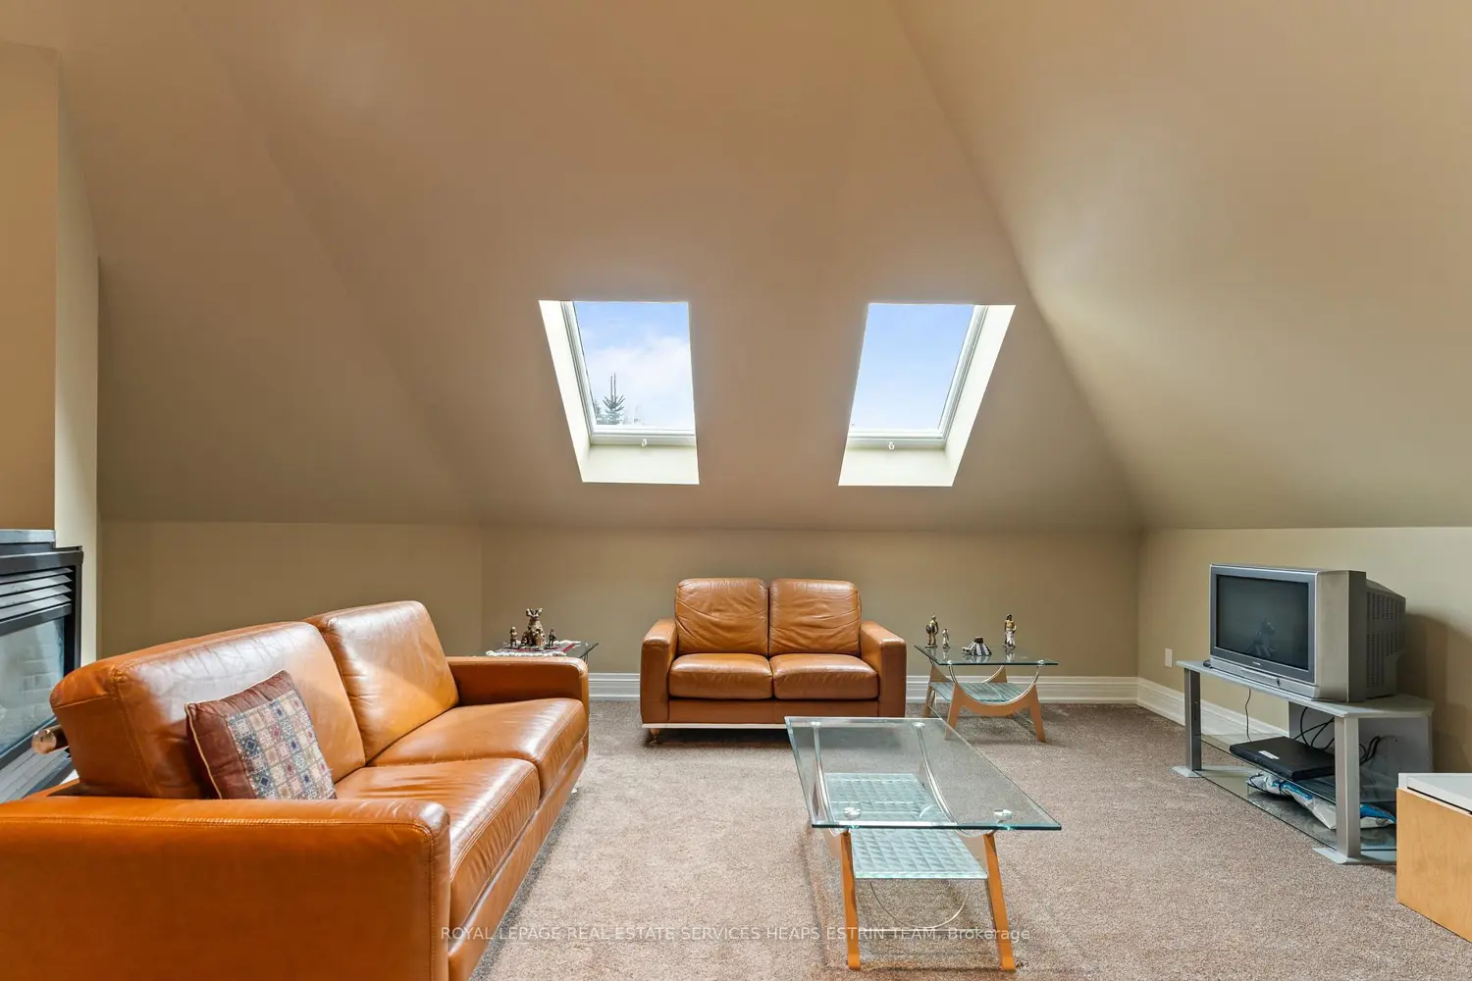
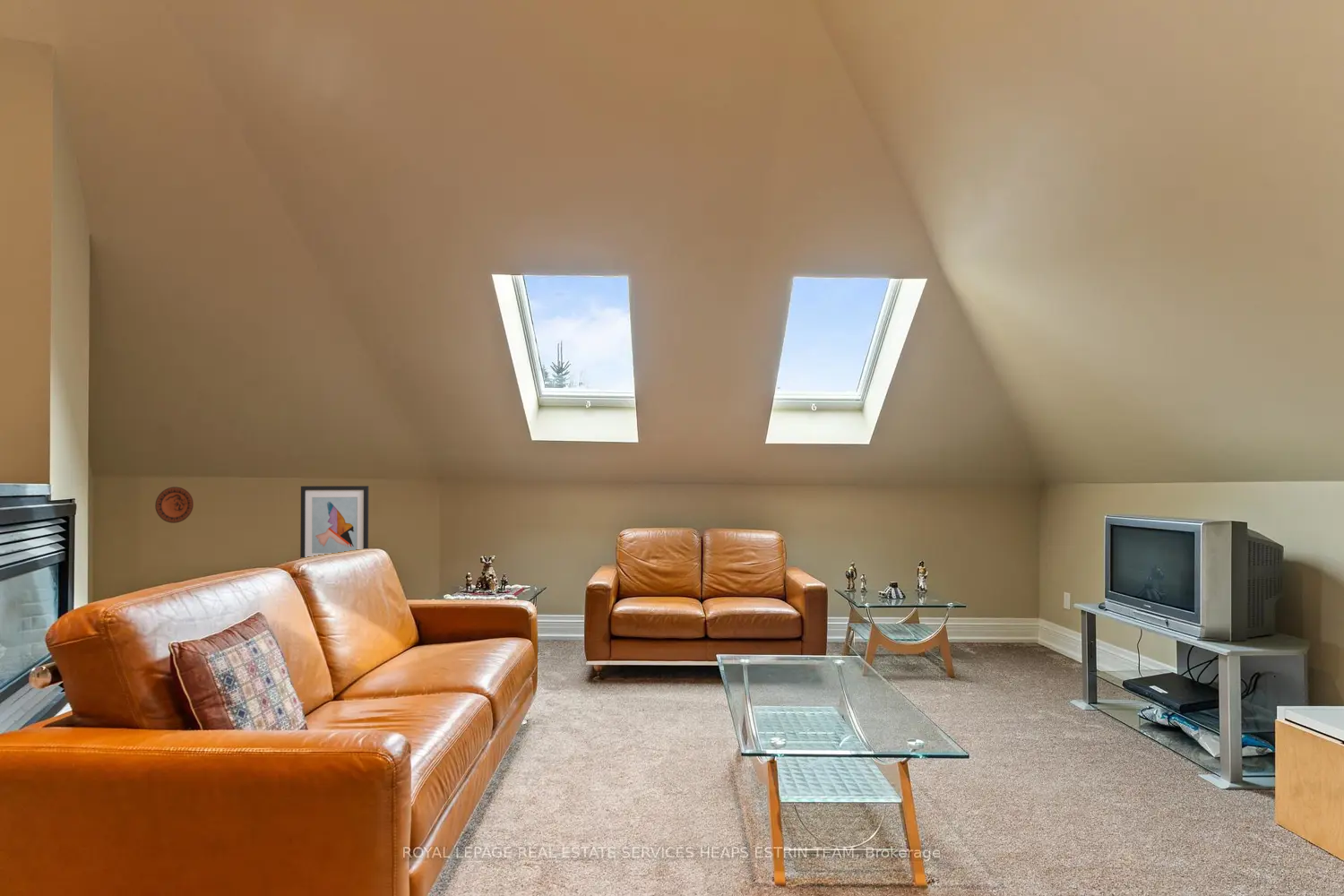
+ decorative plate [154,486,194,524]
+ wall art [299,485,369,559]
